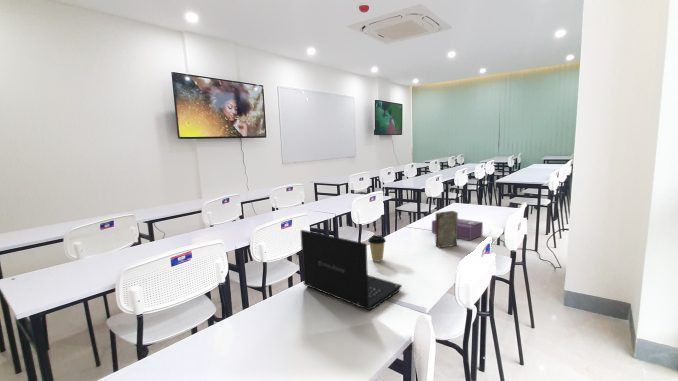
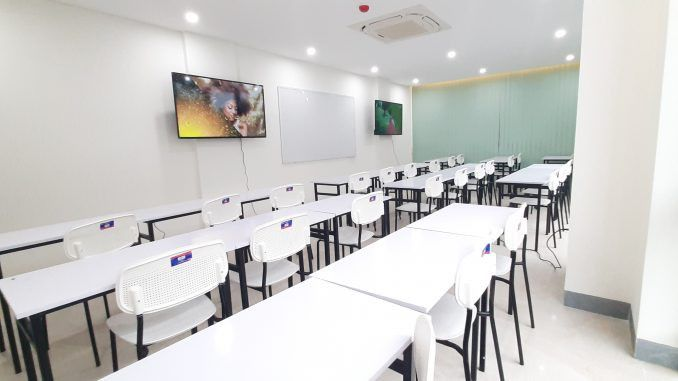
- laptop [300,229,403,312]
- tissue box [431,218,484,241]
- coffee cup [367,235,387,263]
- book [435,210,459,249]
